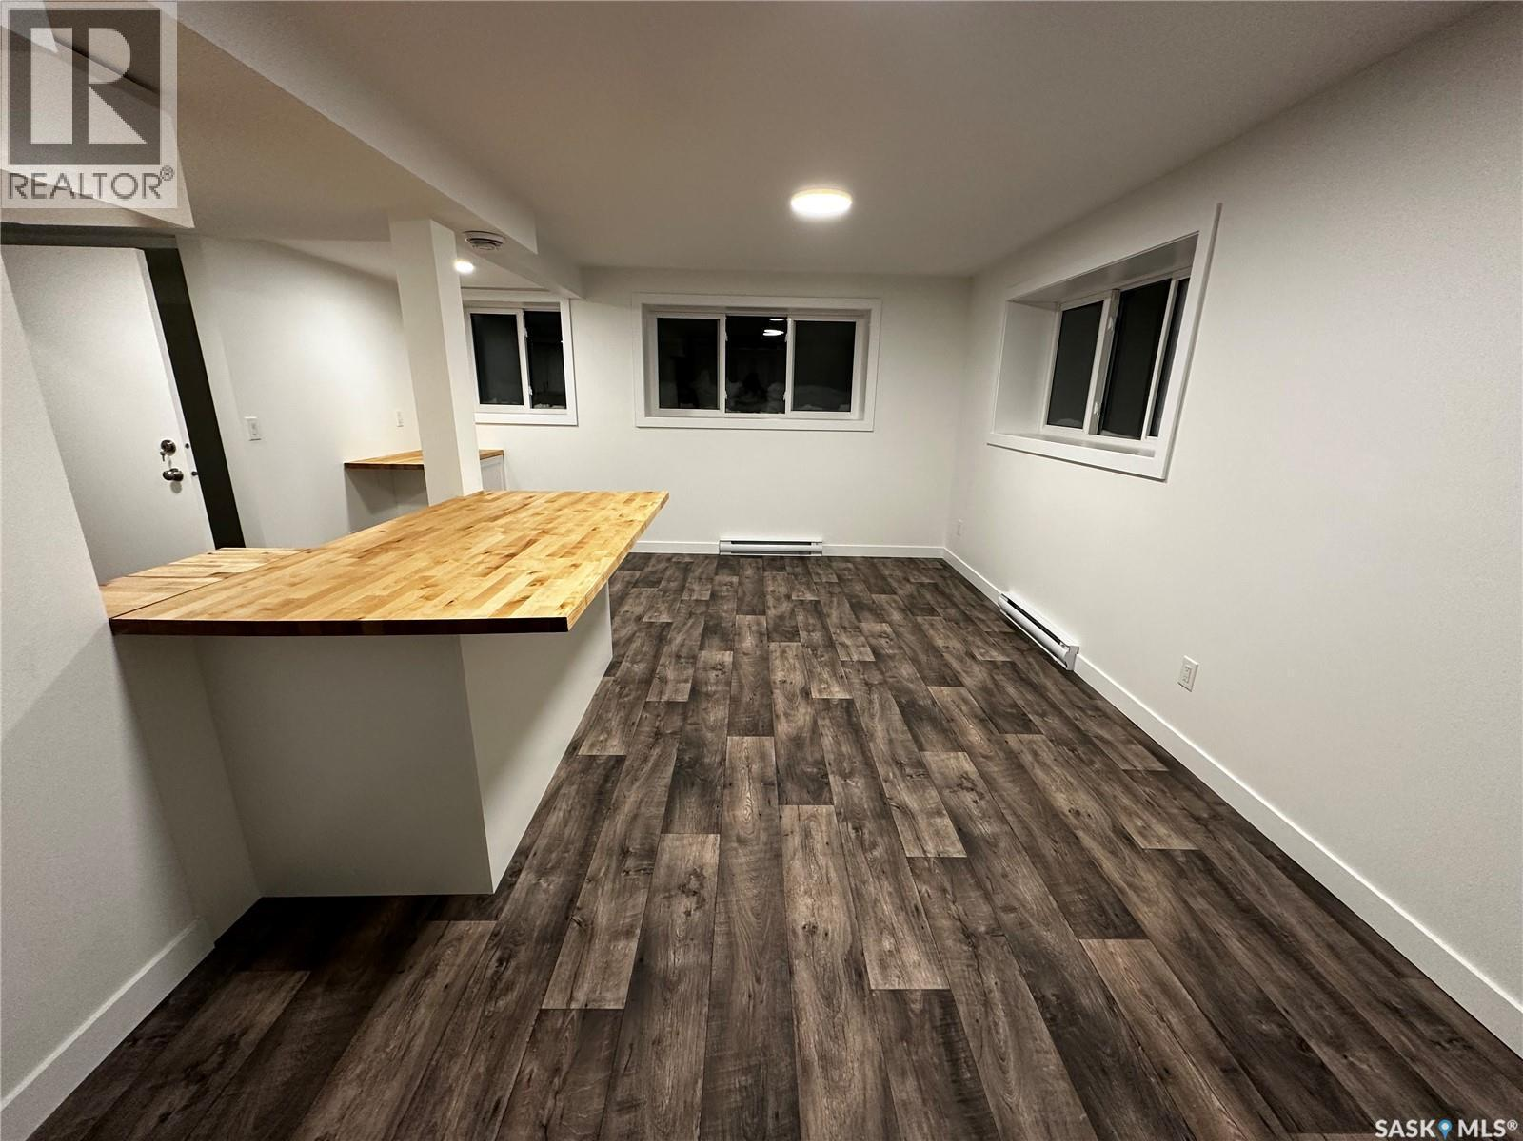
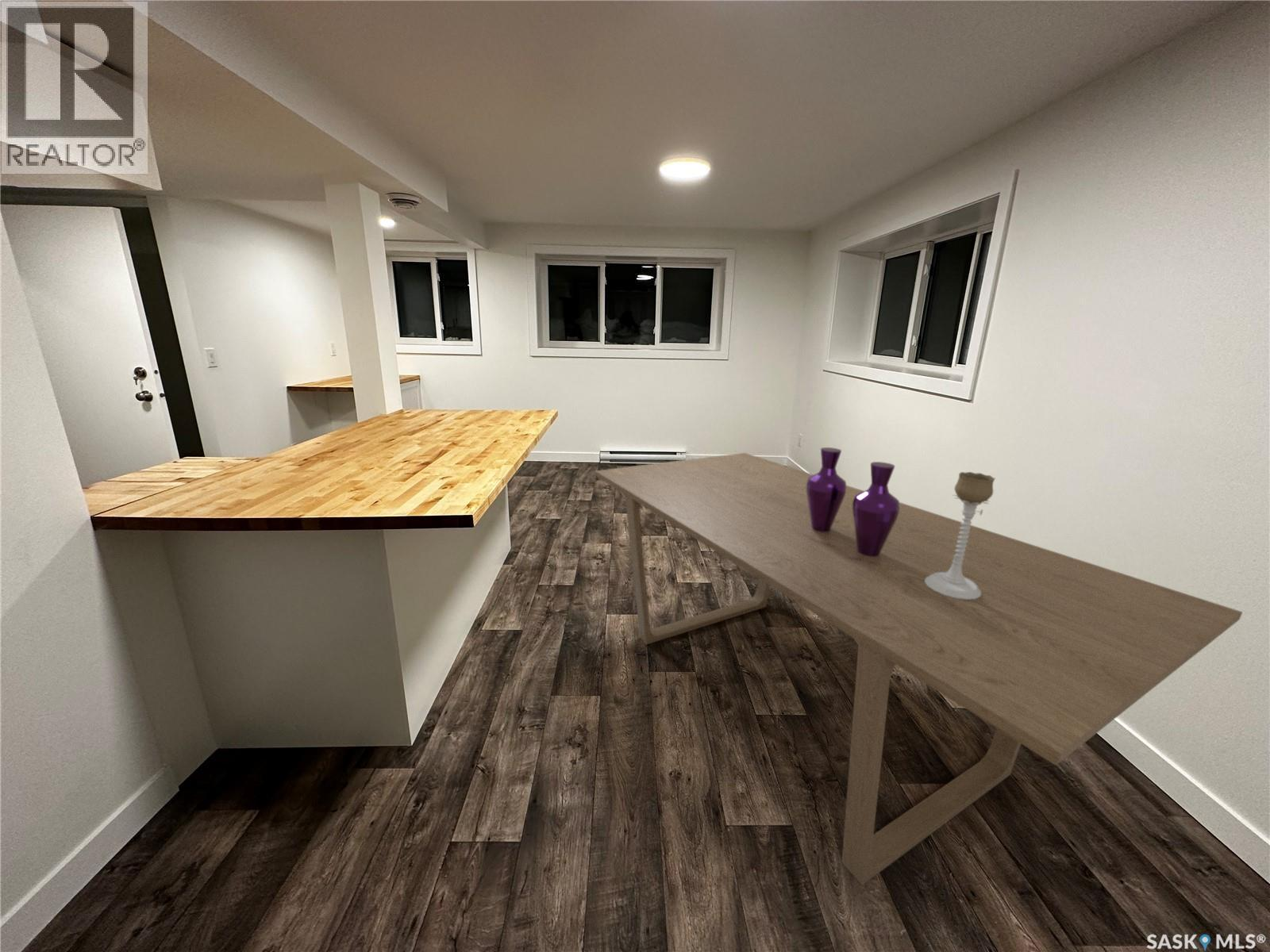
+ dining table [595,452,1243,886]
+ candle holder [925,471,995,600]
+ vase [806,447,900,557]
